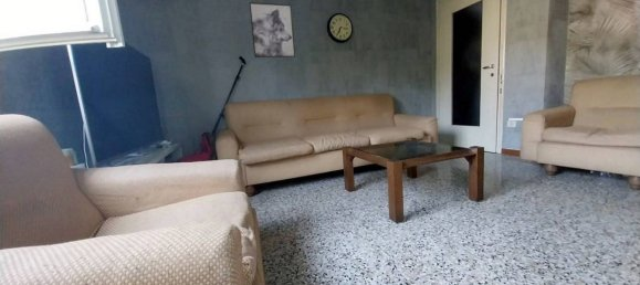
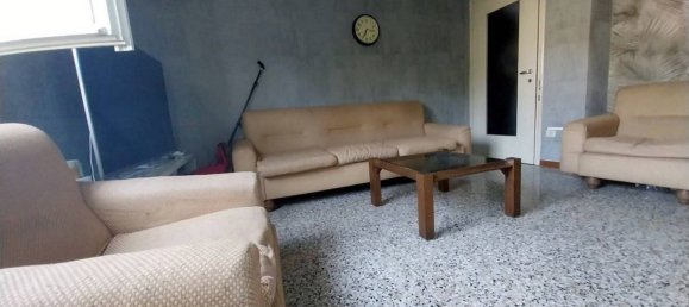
- wall art [248,1,296,59]
